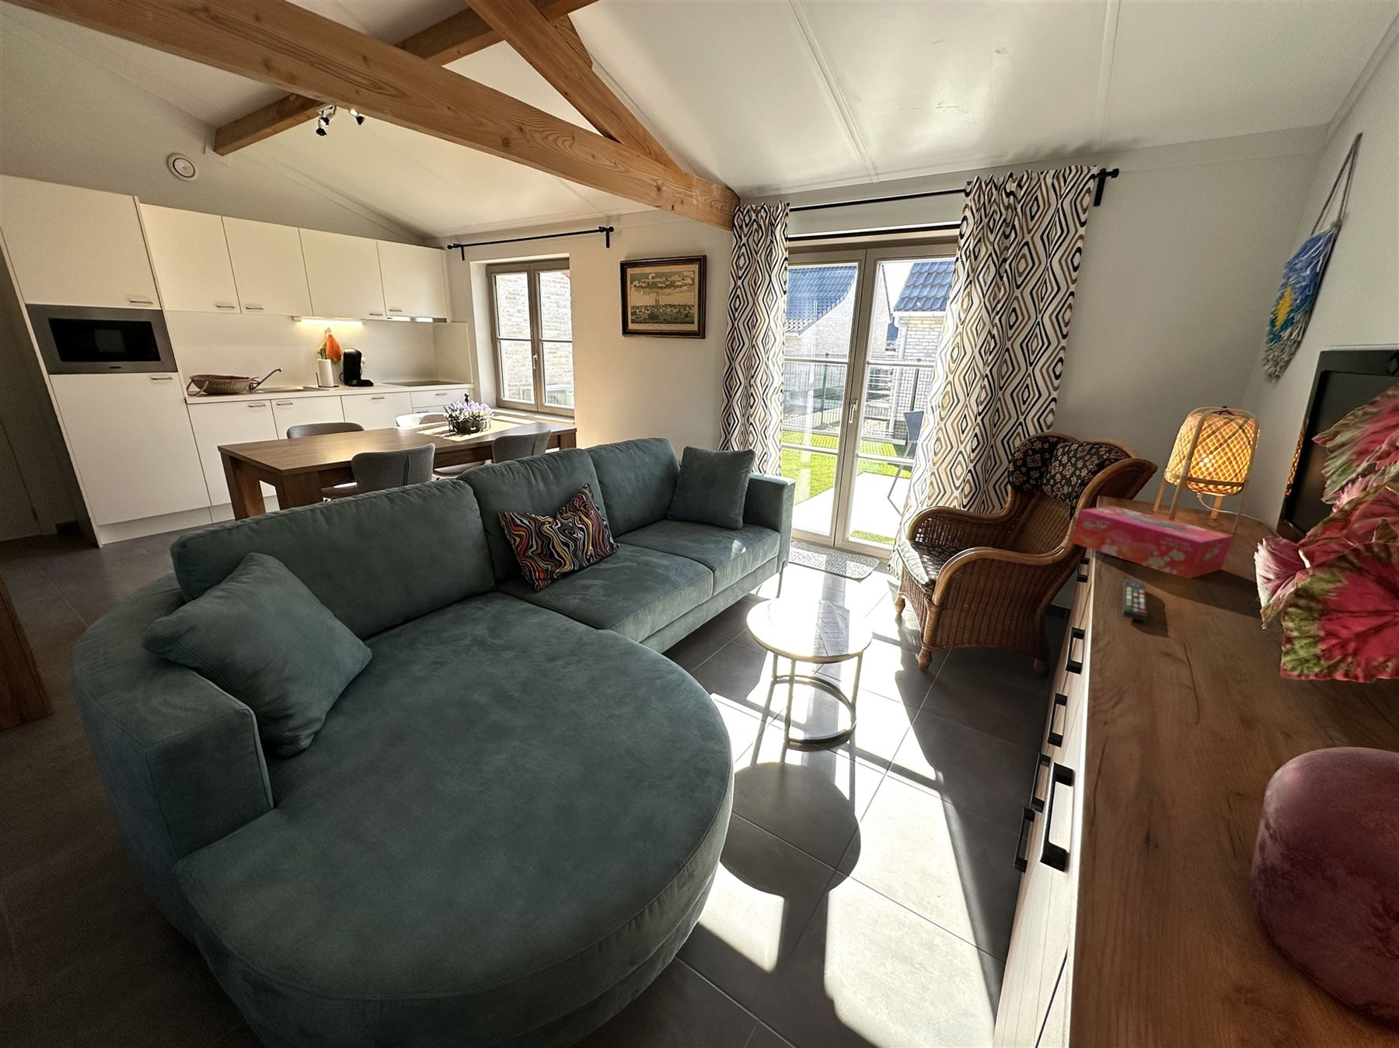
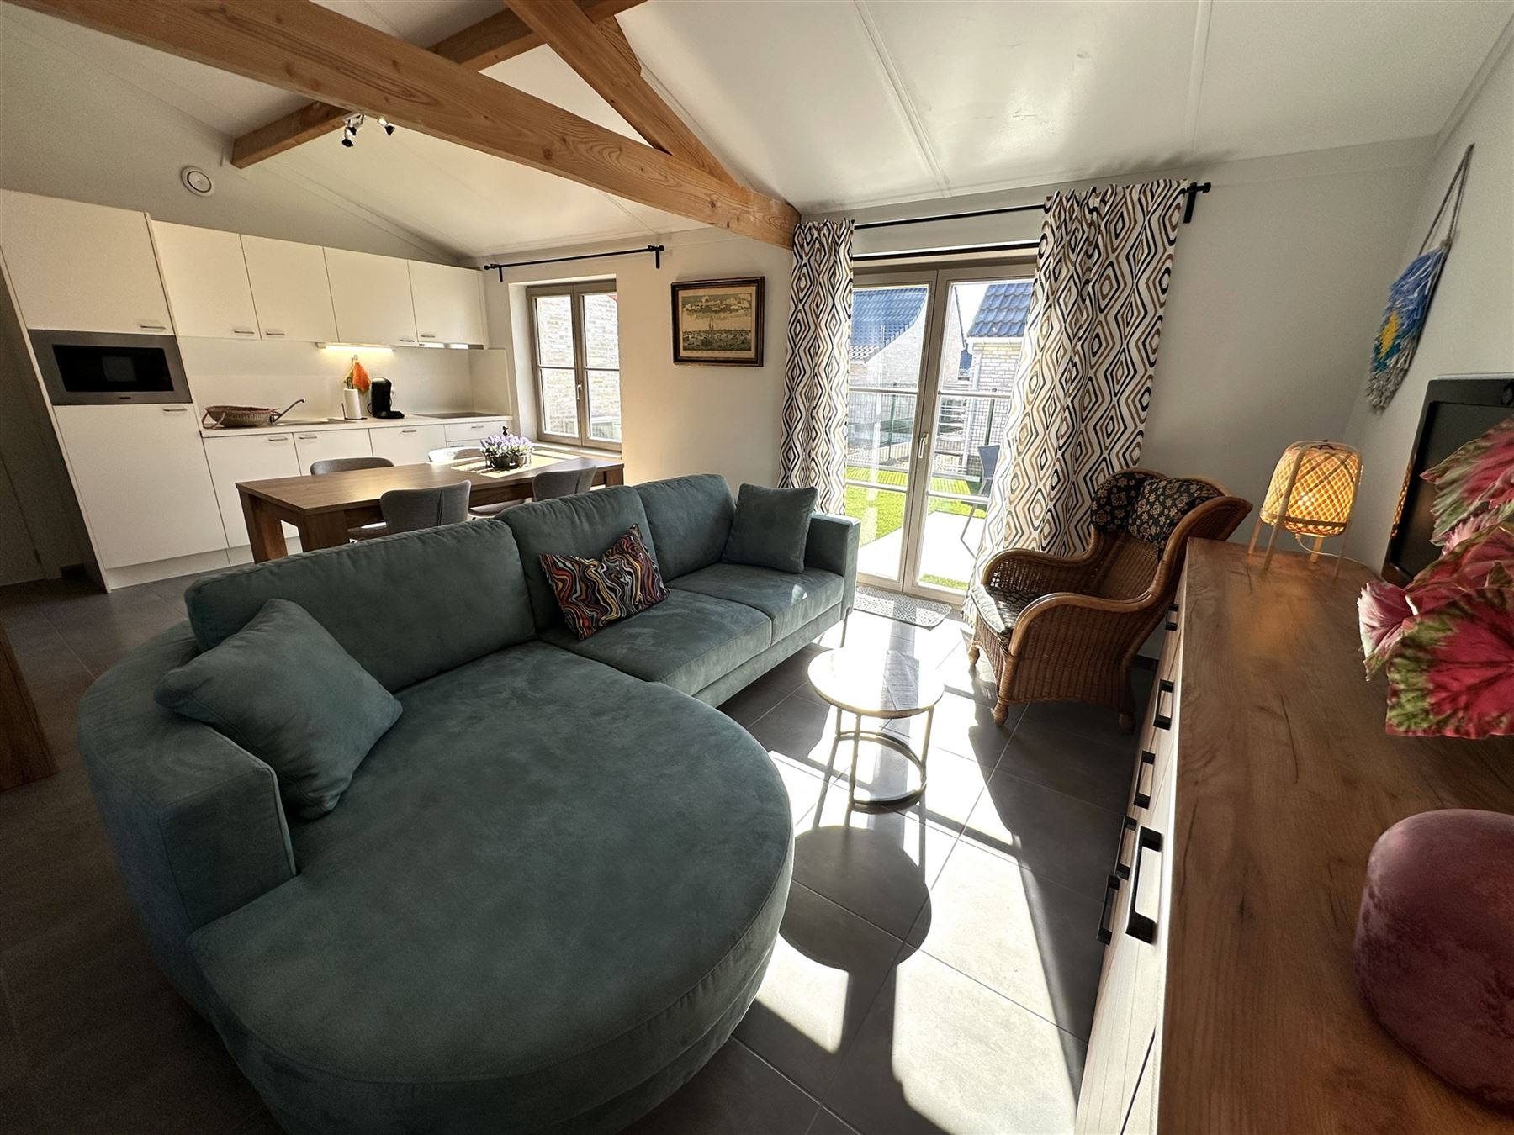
- remote control [1121,578,1148,623]
- tissue box [1071,504,1234,579]
